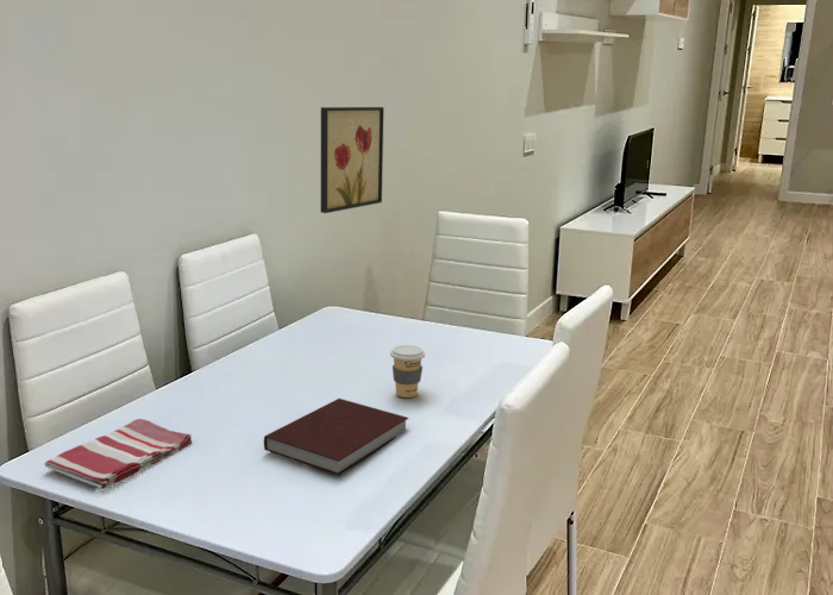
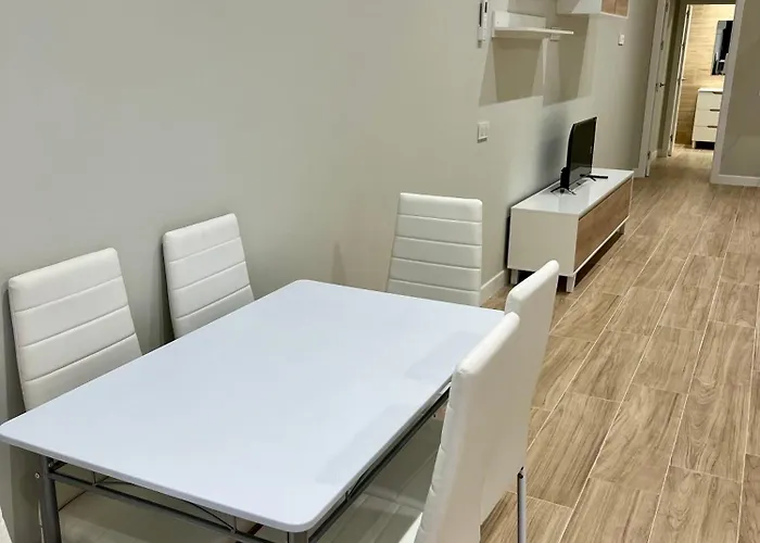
- dish towel [44,418,193,490]
- wall art [319,106,384,214]
- notebook [263,397,409,476]
- coffee cup [389,344,426,399]
